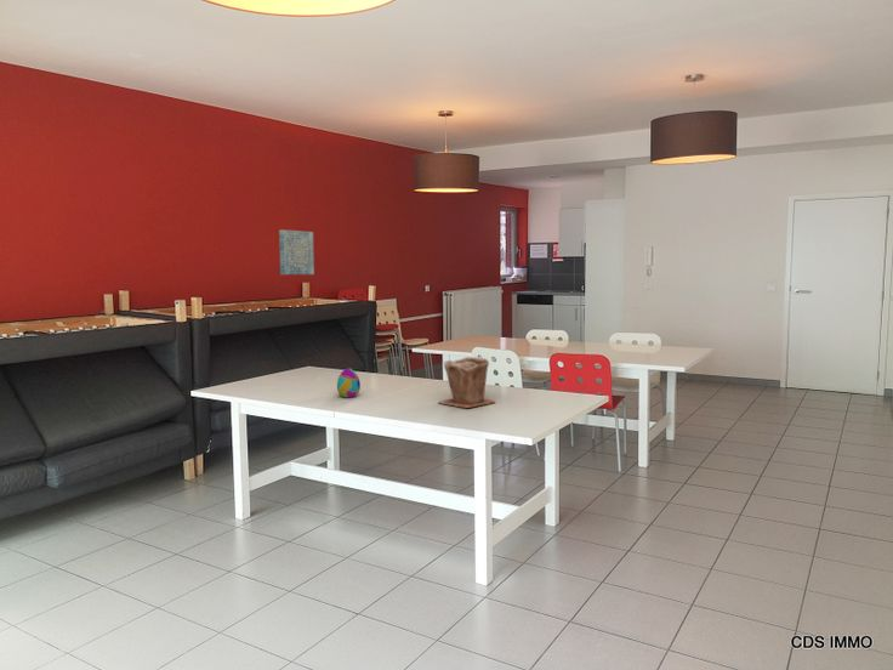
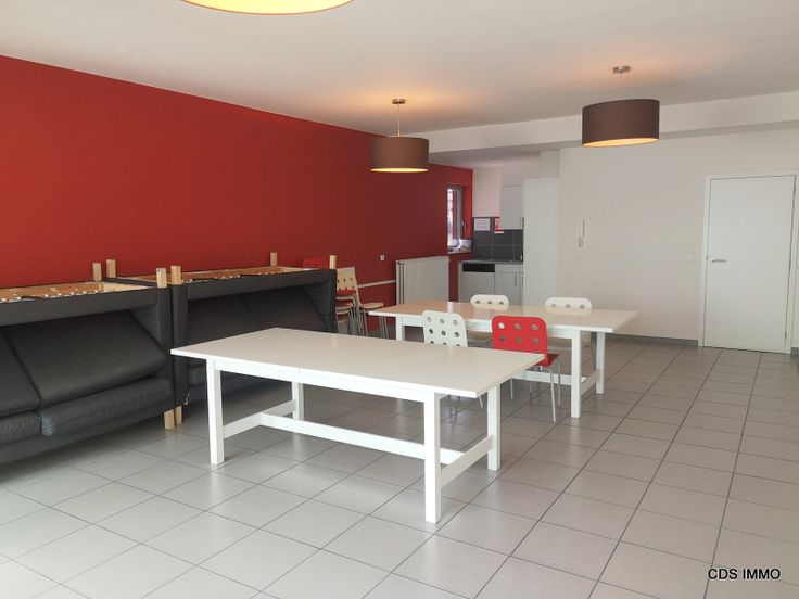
- plant pot [437,356,496,409]
- wall art [278,228,315,276]
- decorative egg [336,368,362,398]
